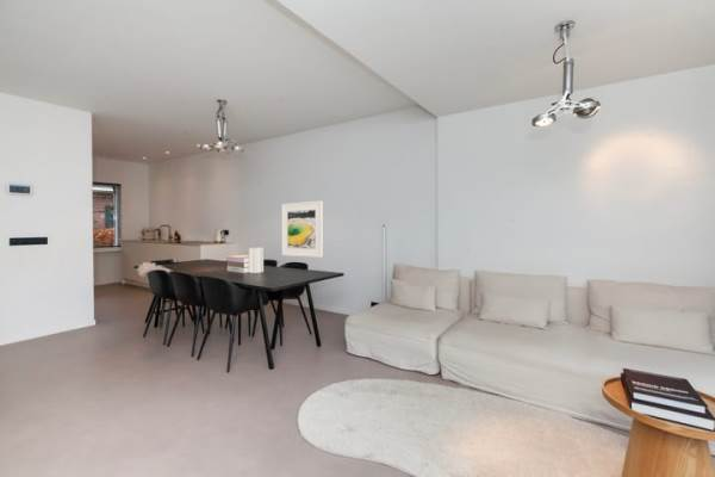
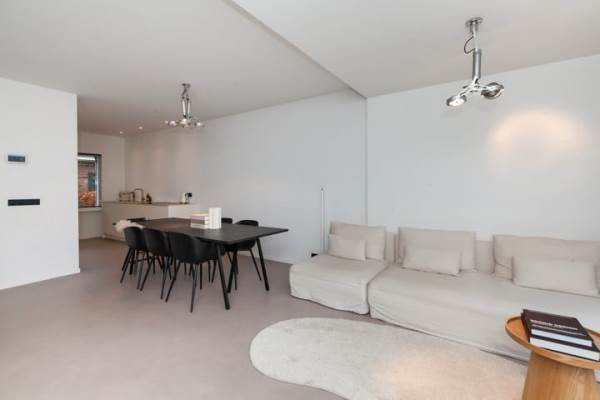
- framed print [281,200,323,258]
